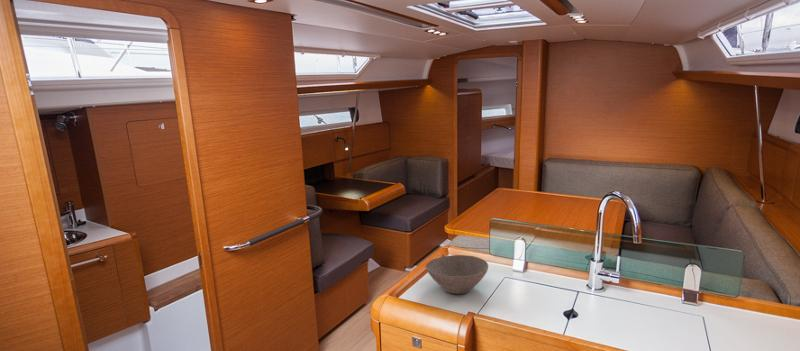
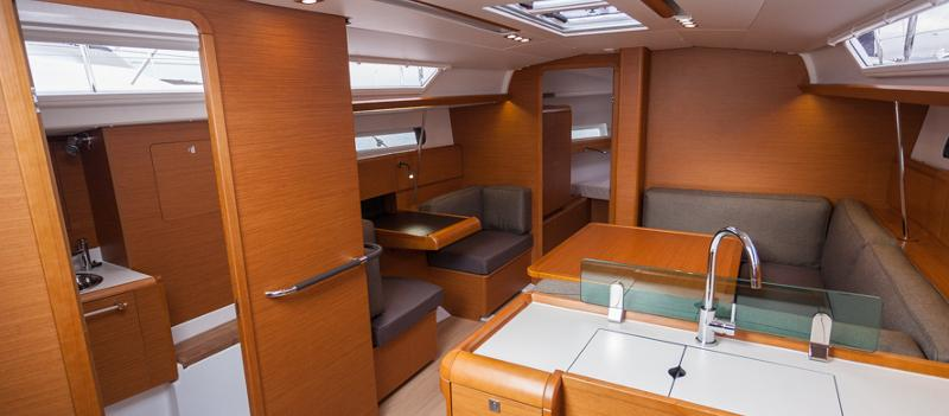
- bowl [424,254,489,295]
